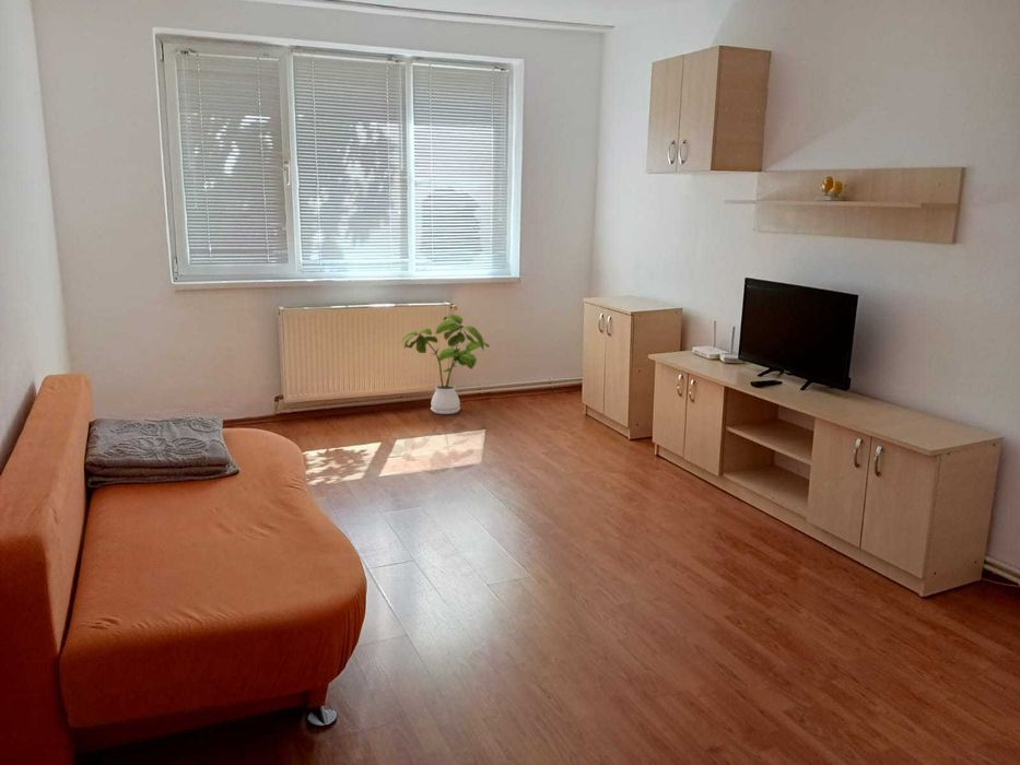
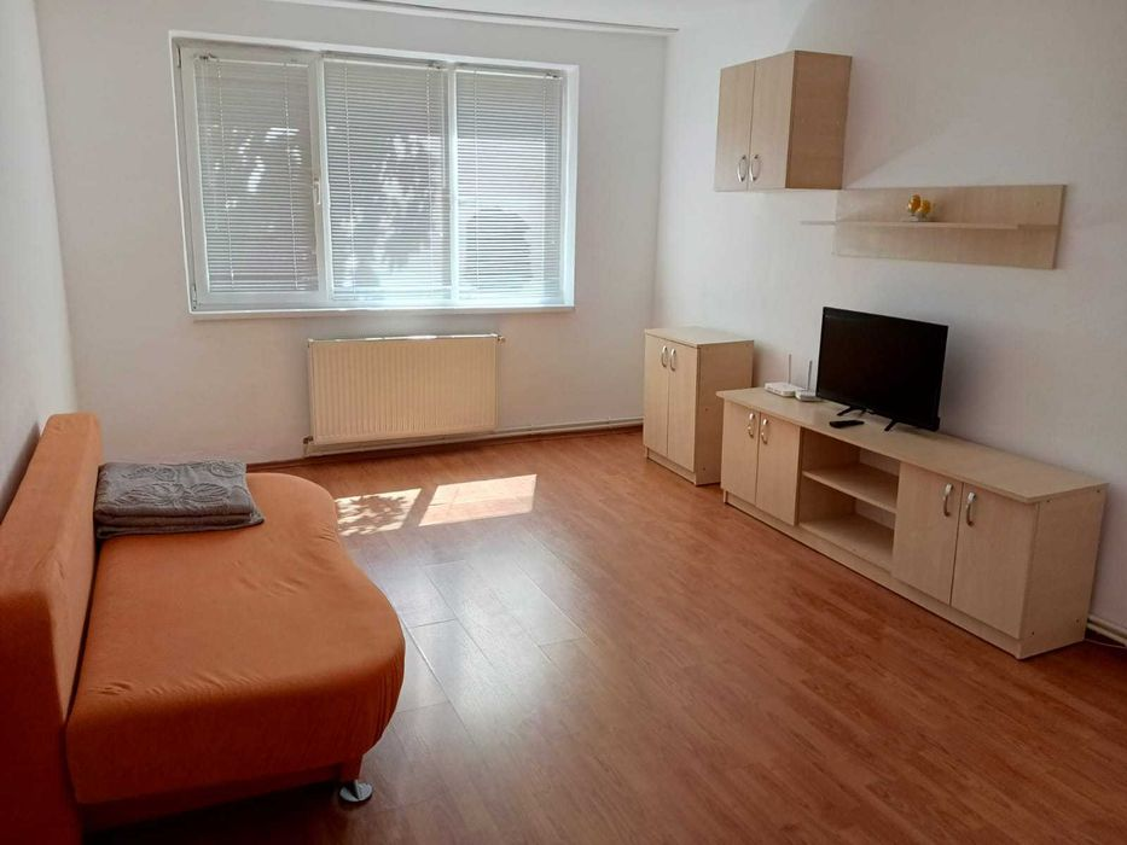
- house plant [400,314,491,415]
